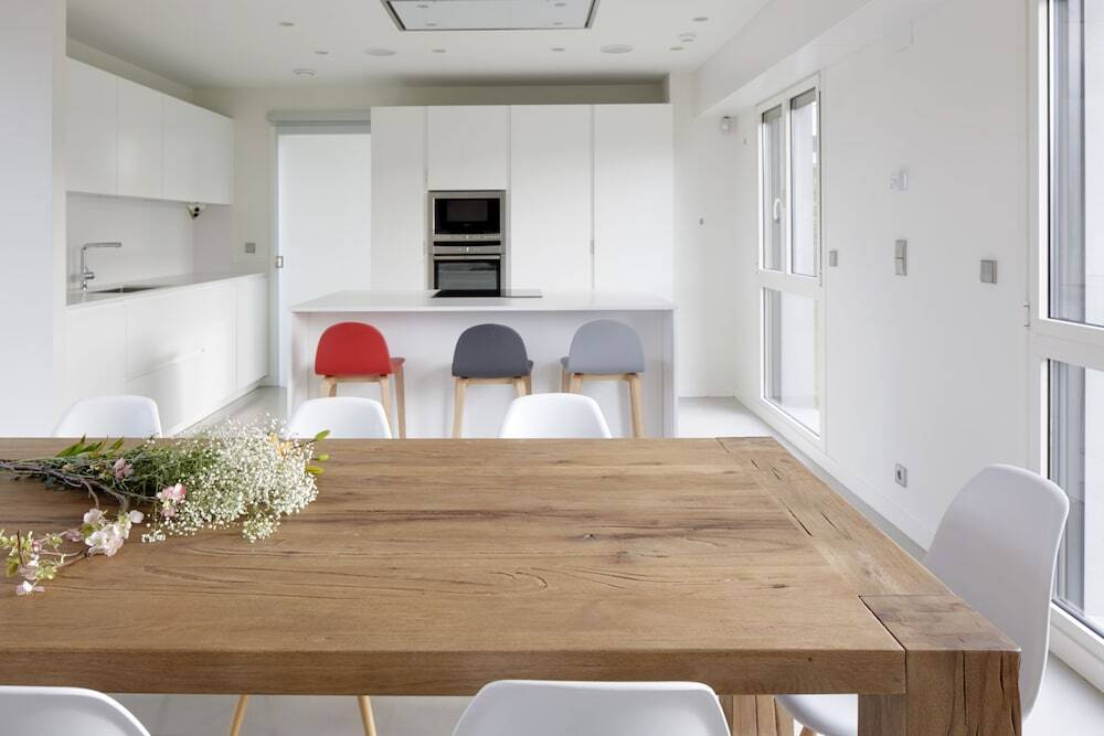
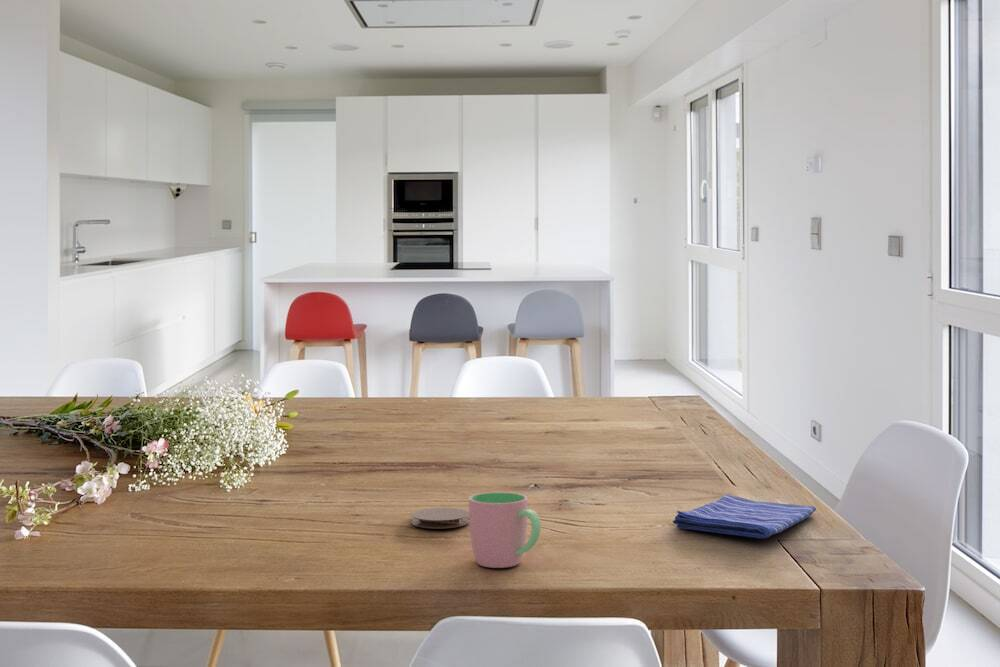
+ dish towel [672,493,817,539]
+ coaster [410,507,470,530]
+ cup [468,491,542,569]
